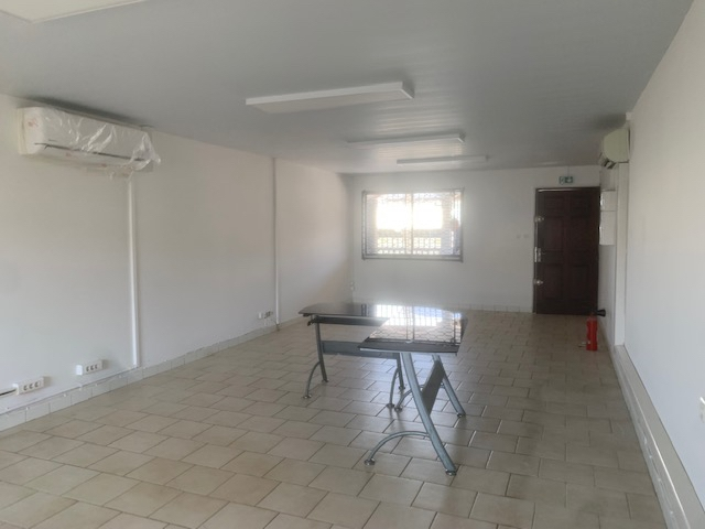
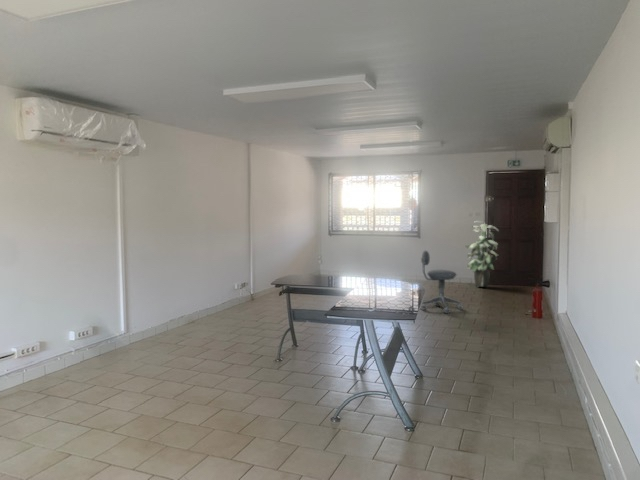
+ office chair [420,250,464,314]
+ indoor plant [464,220,500,288]
